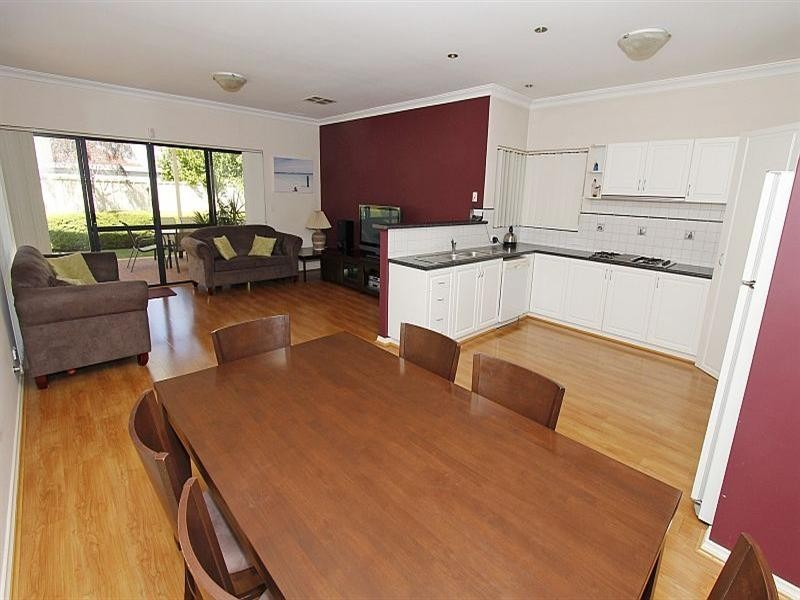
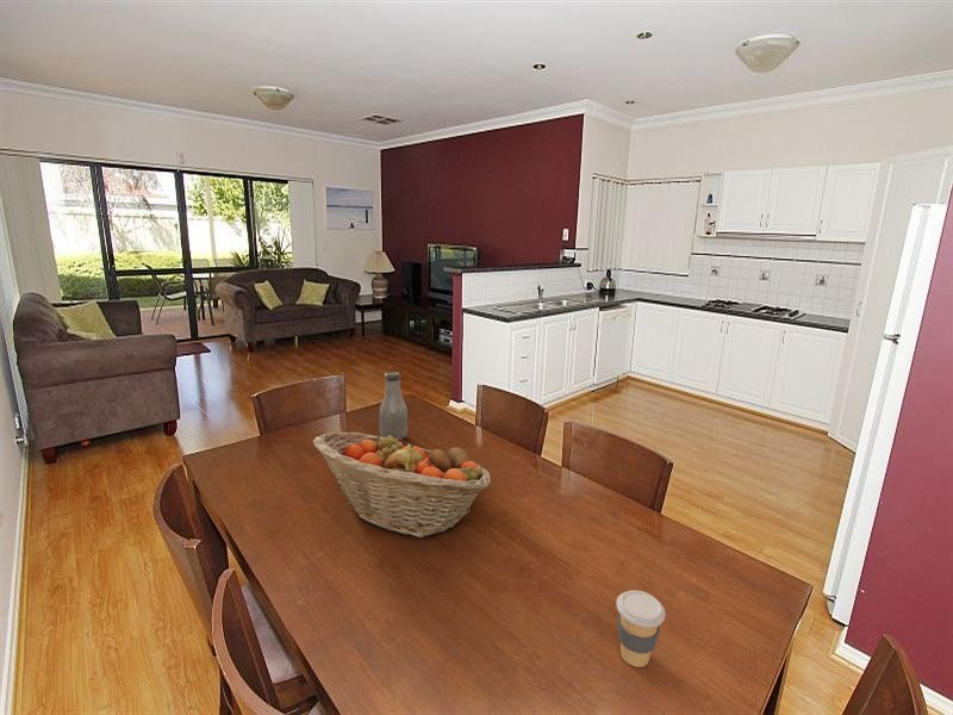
+ coffee cup [616,589,666,669]
+ fruit basket [312,431,492,539]
+ bottle [379,371,409,440]
